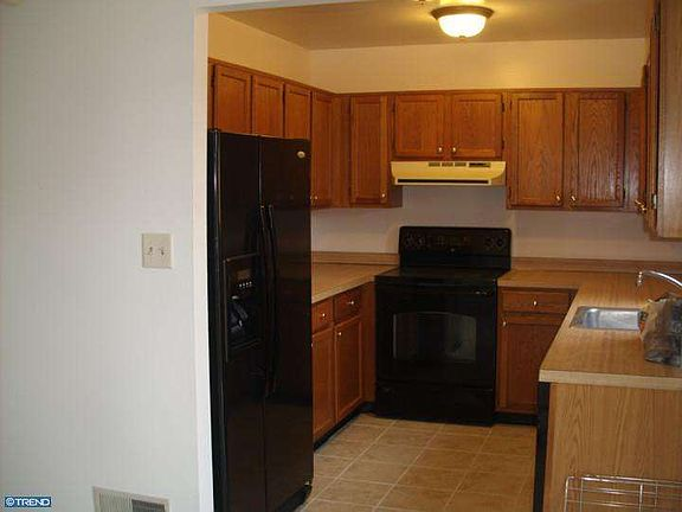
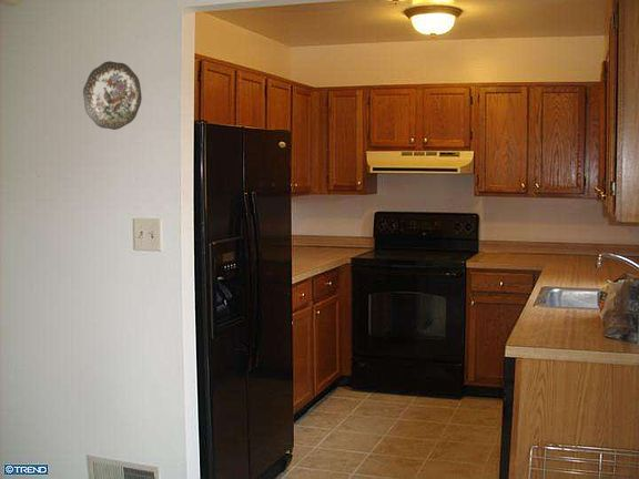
+ decorative plate [82,60,143,131]
